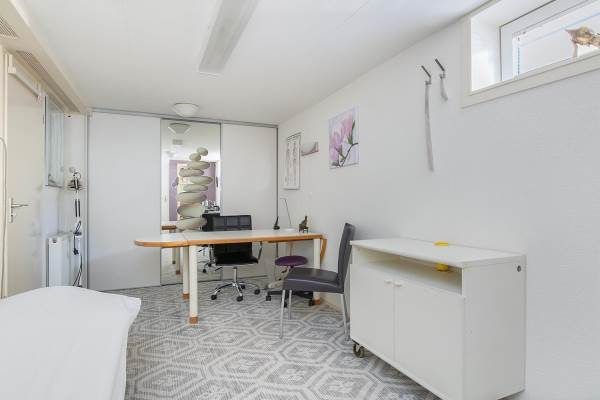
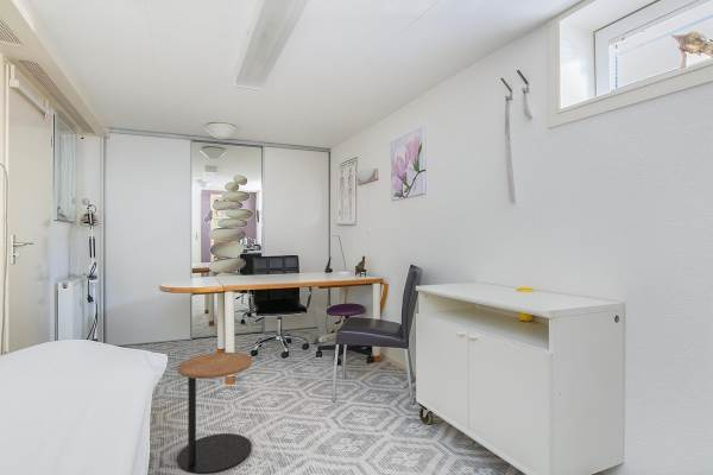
+ side table [176,352,253,475]
